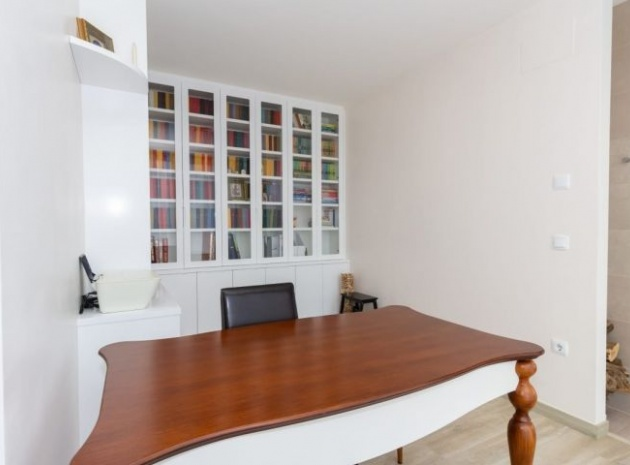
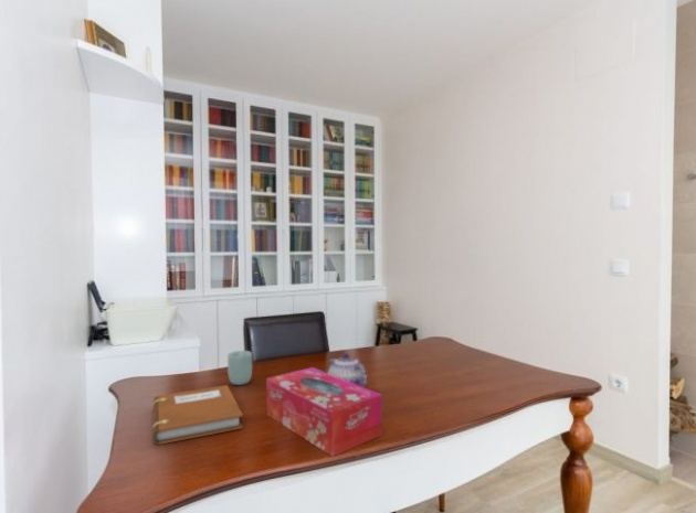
+ teapot [327,352,368,387]
+ notebook [151,384,244,446]
+ tissue box [265,366,383,458]
+ cup [226,350,253,386]
